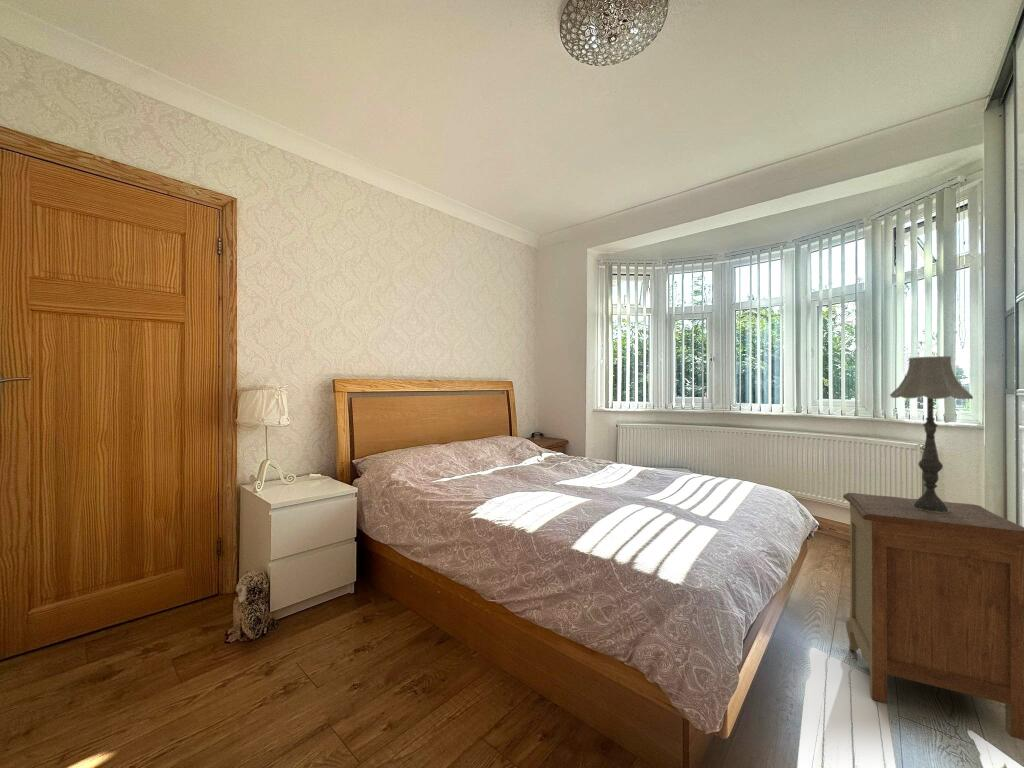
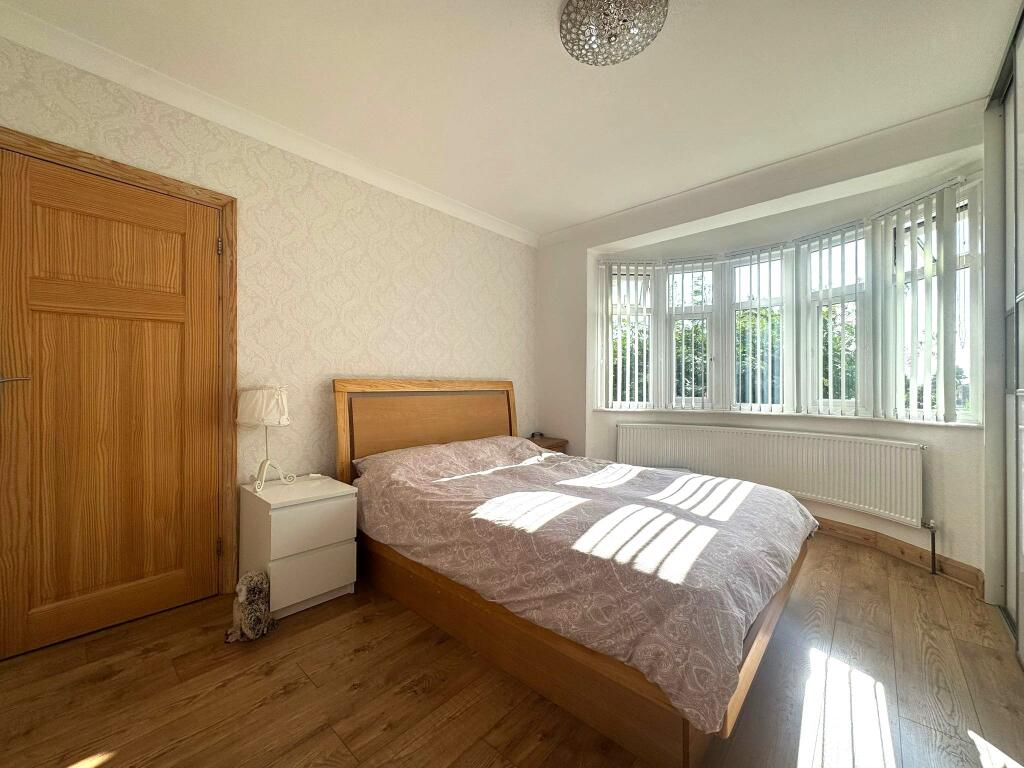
- nightstand [842,492,1024,741]
- table lamp [889,355,974,513]
